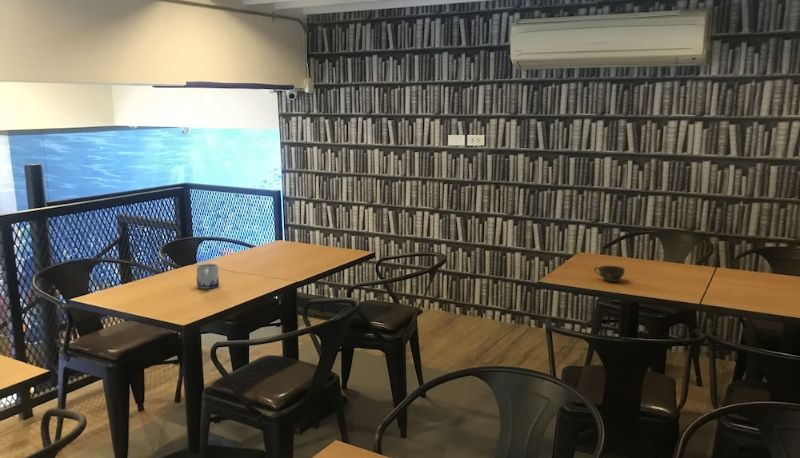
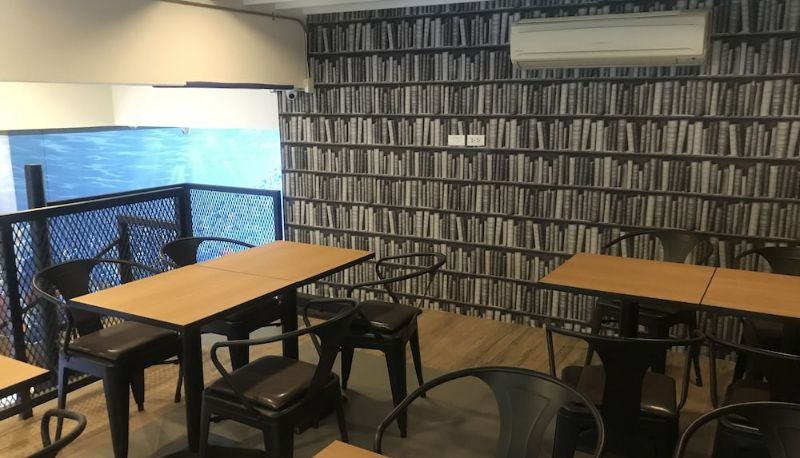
- cup [593,265,626,283]
- mug [196,263,220,290]
